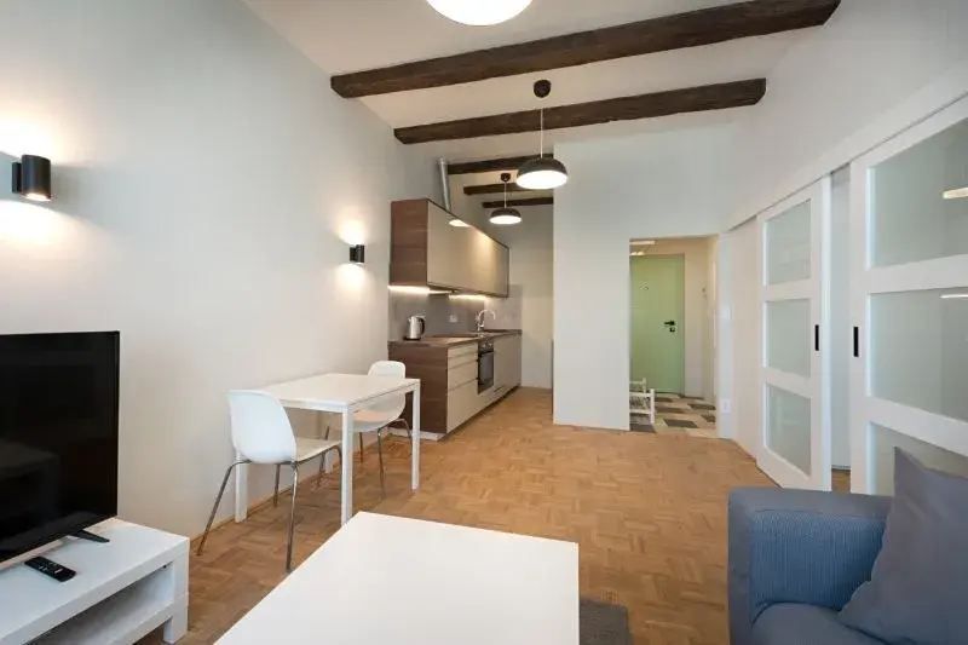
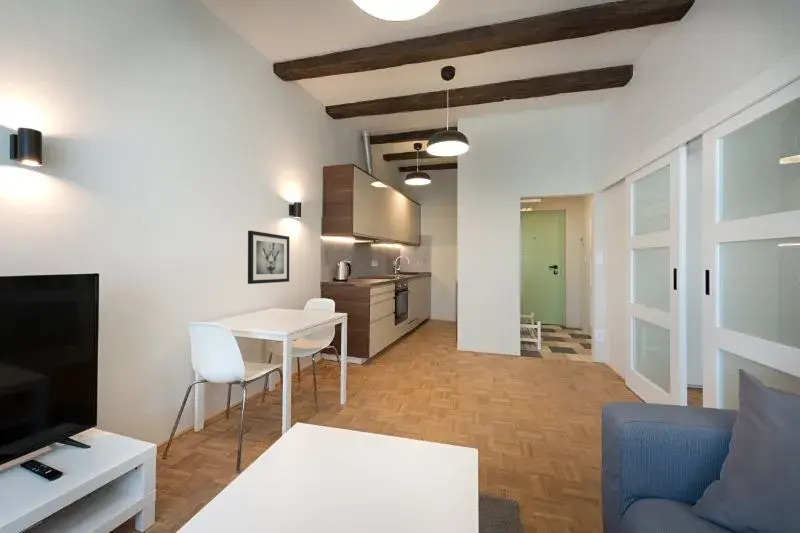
+ wall art [247,230,290,285]
